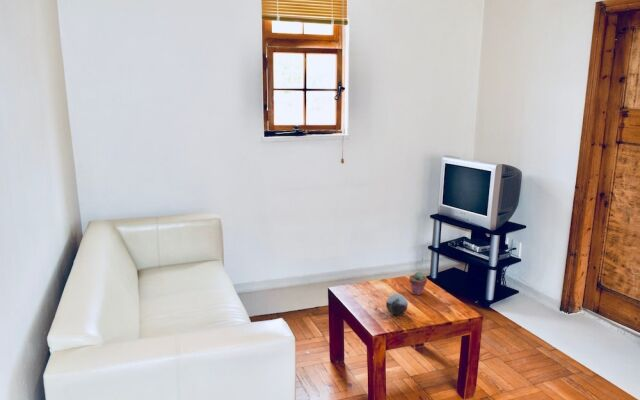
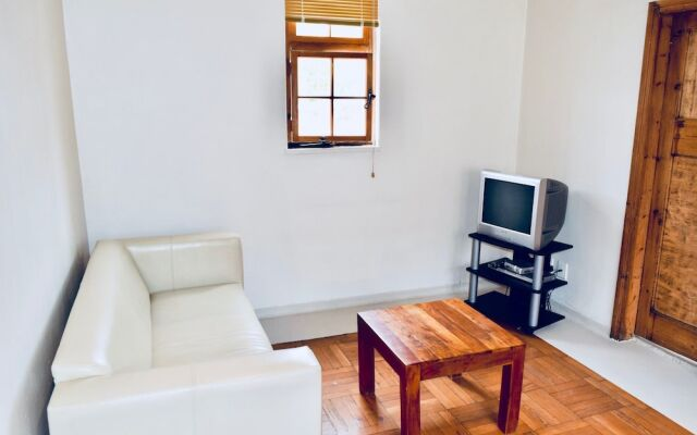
- decorative orb [385,293,409,316]
- potted succulent [408,271,428,296]
